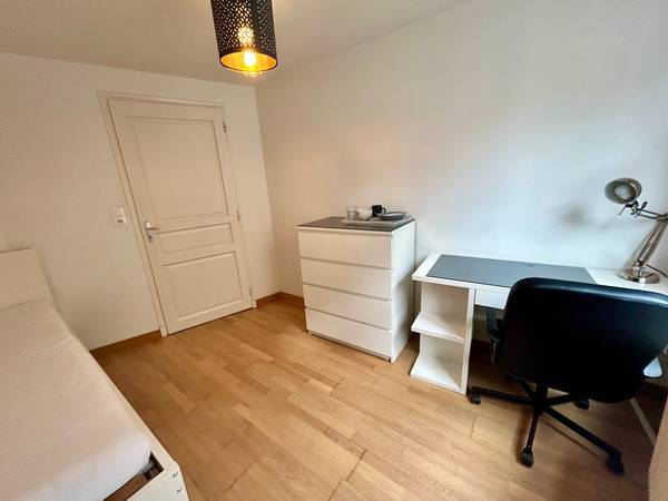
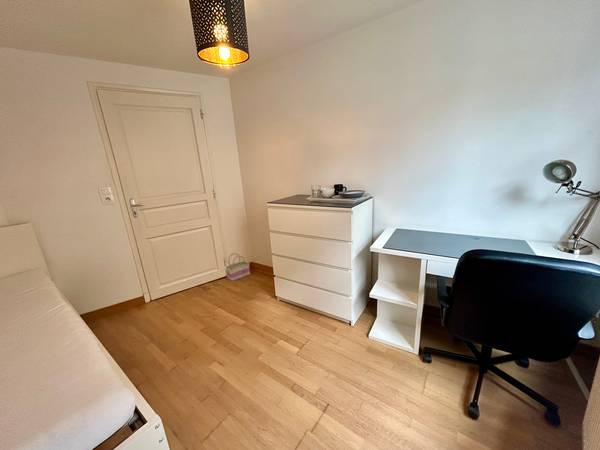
+ basket [224,252,251,282]
